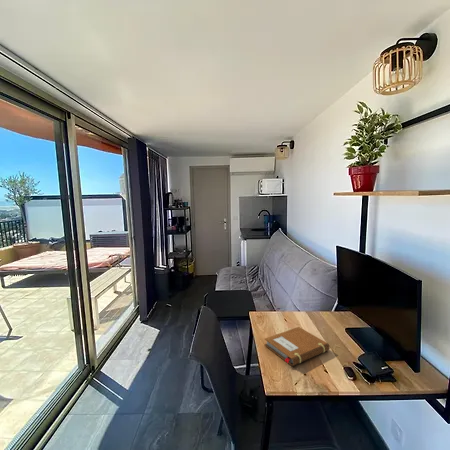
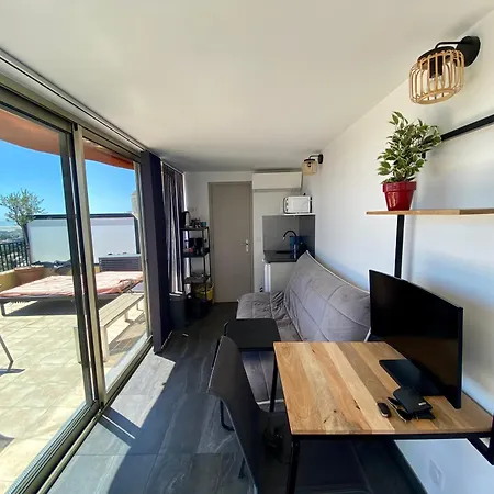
- notebook [264,326,331,367]
